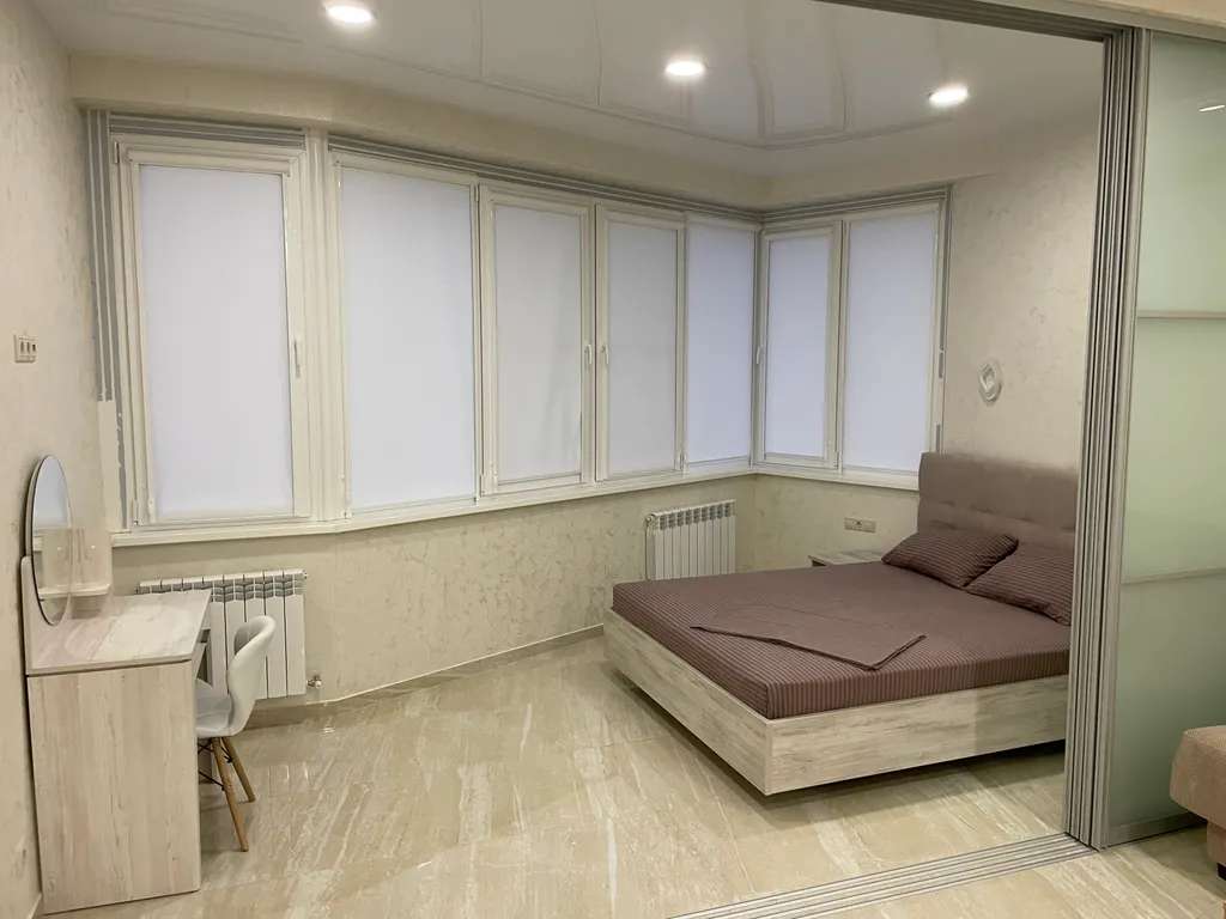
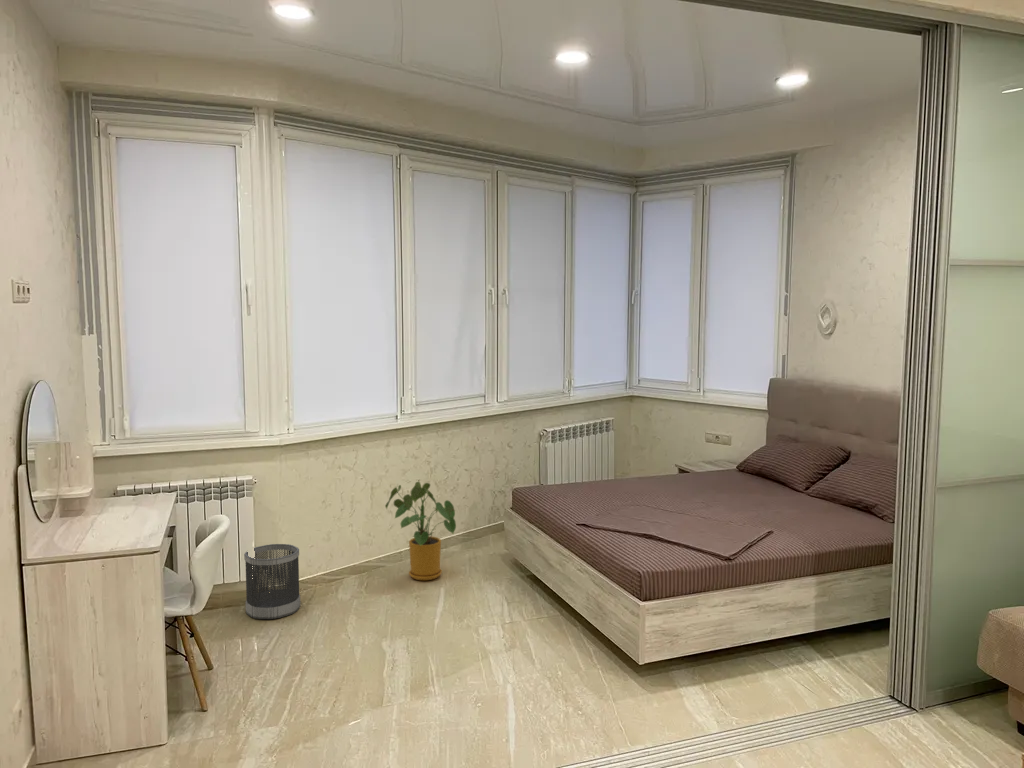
+ wastebasket [243,543,301,620]
+ house plant [384,481,457,581]
